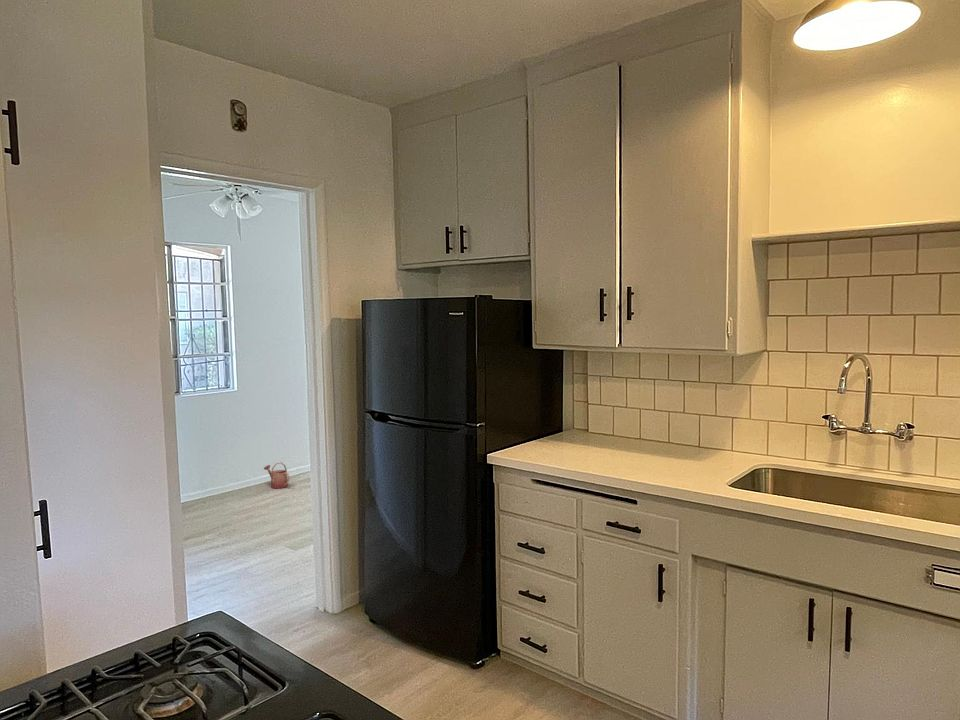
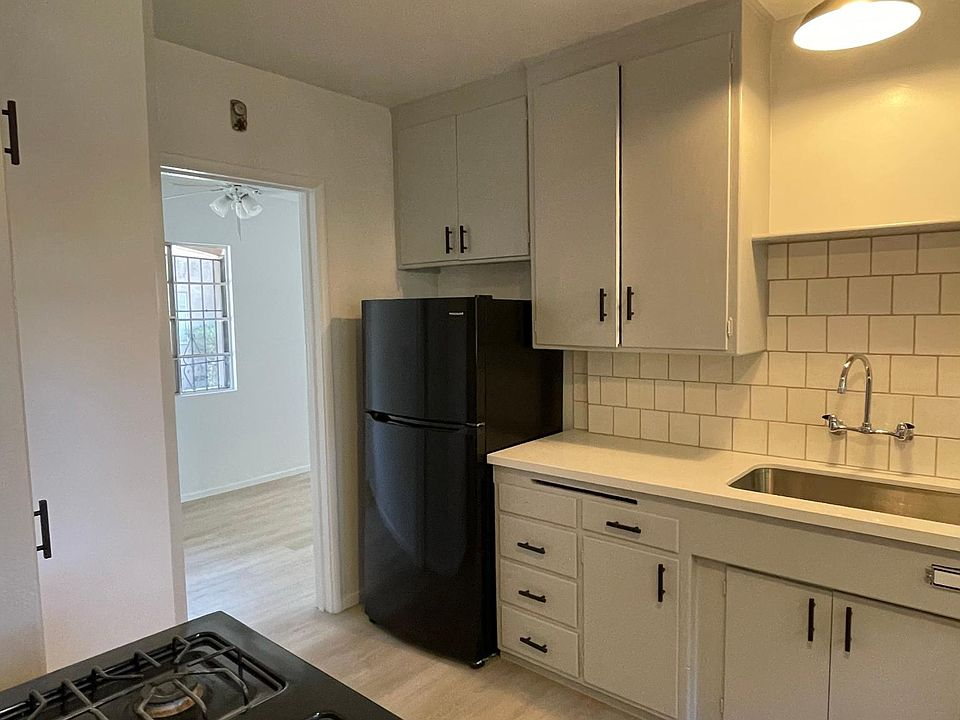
- watering can [263,461,290,489]
